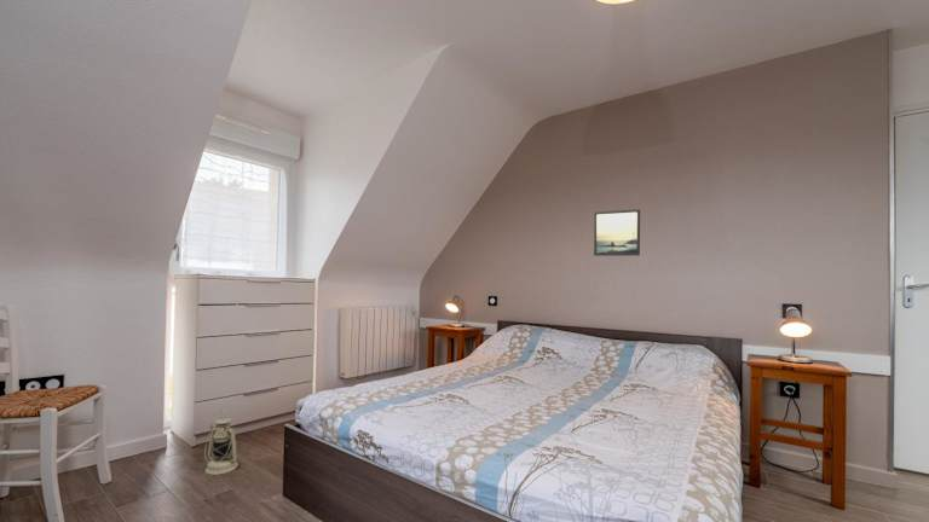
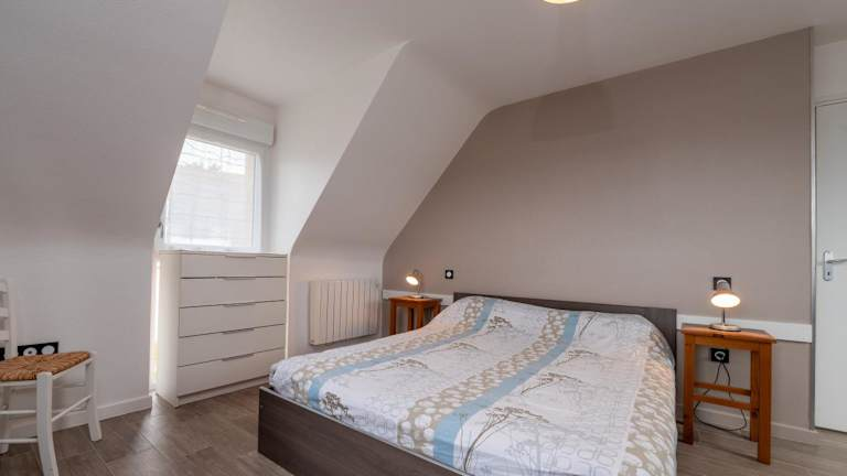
- lantern [203,408,240,476]
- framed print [593,208,641,257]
